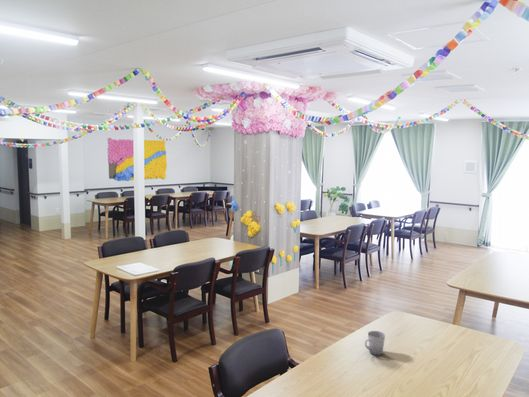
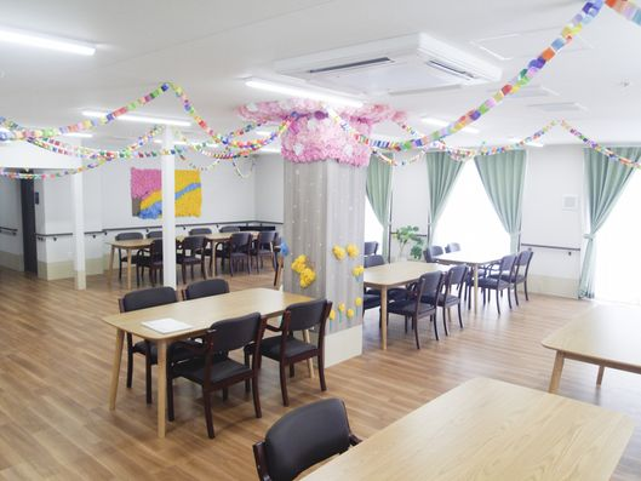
- cup [364,330,386,356]
